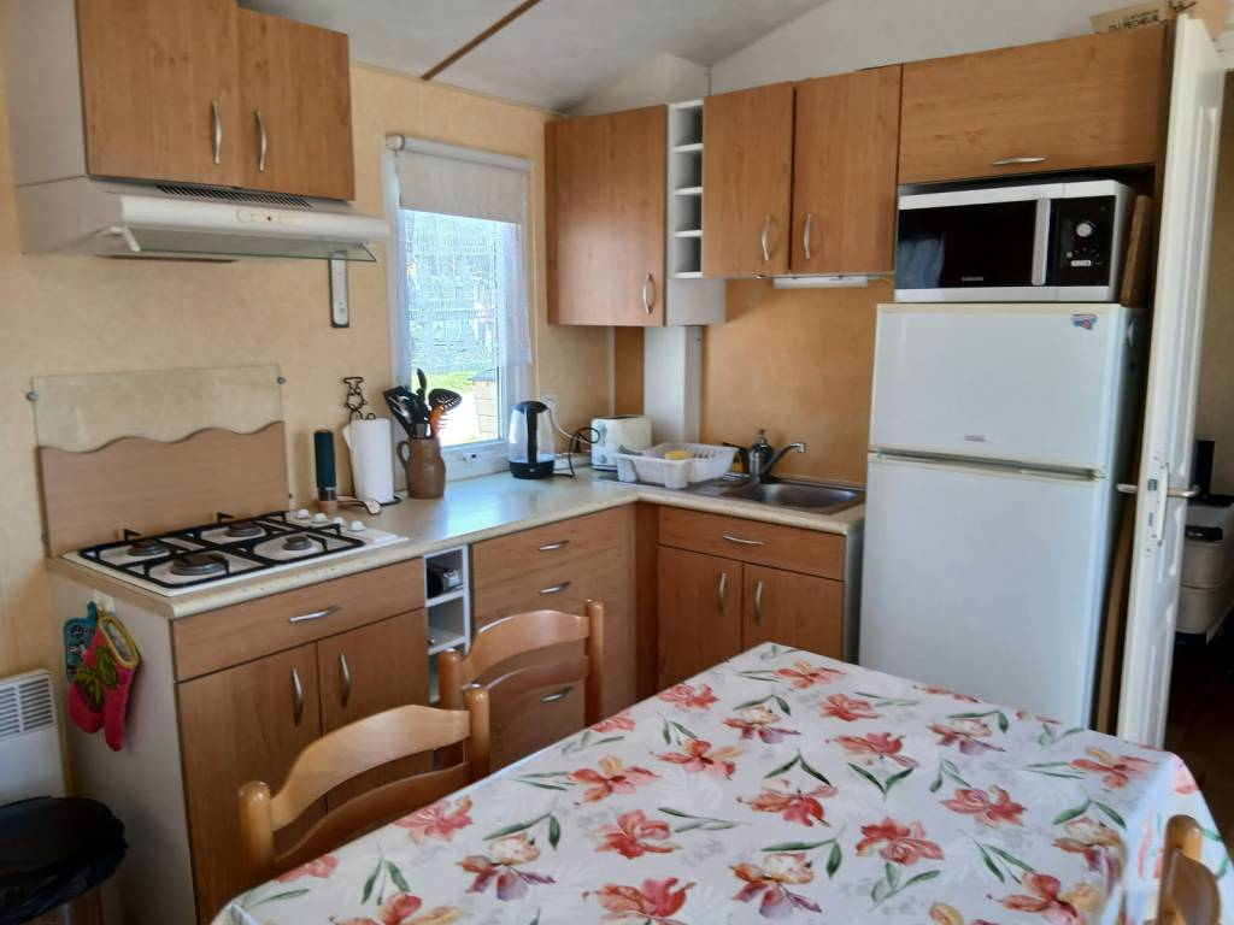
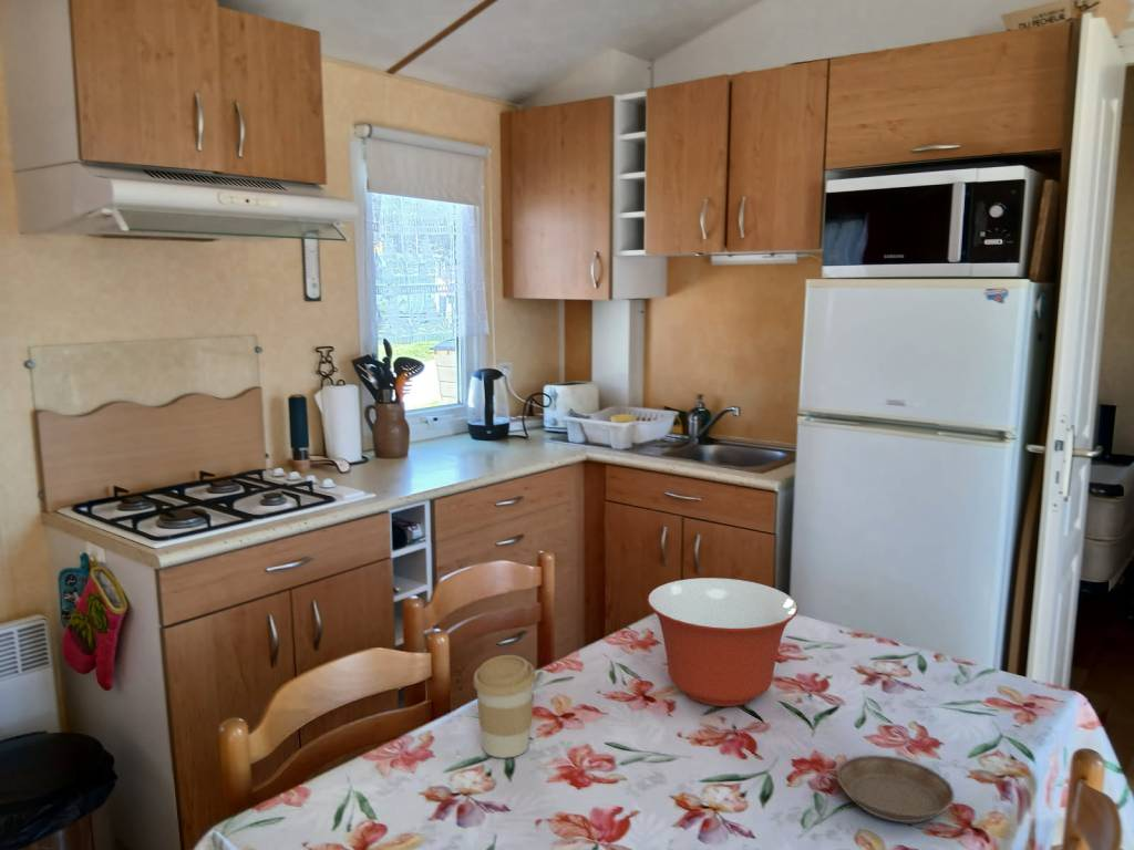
+ saucer [836,754,956,823]
+ mixing bowl [647,577,800,707]
+ coffee cup [472,654,537,759]
